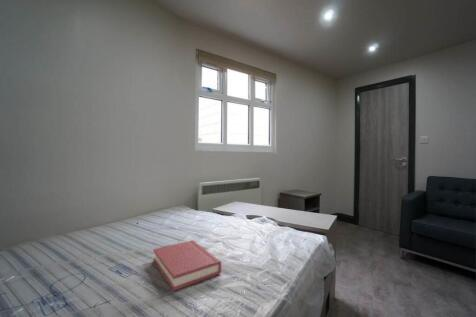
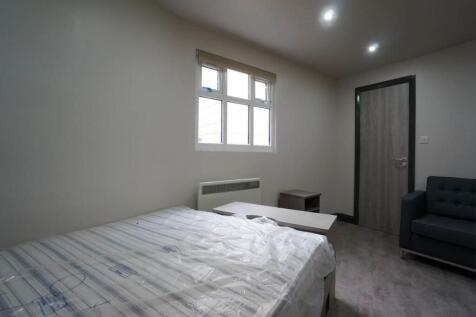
- hardback book [152,239,222,292]
